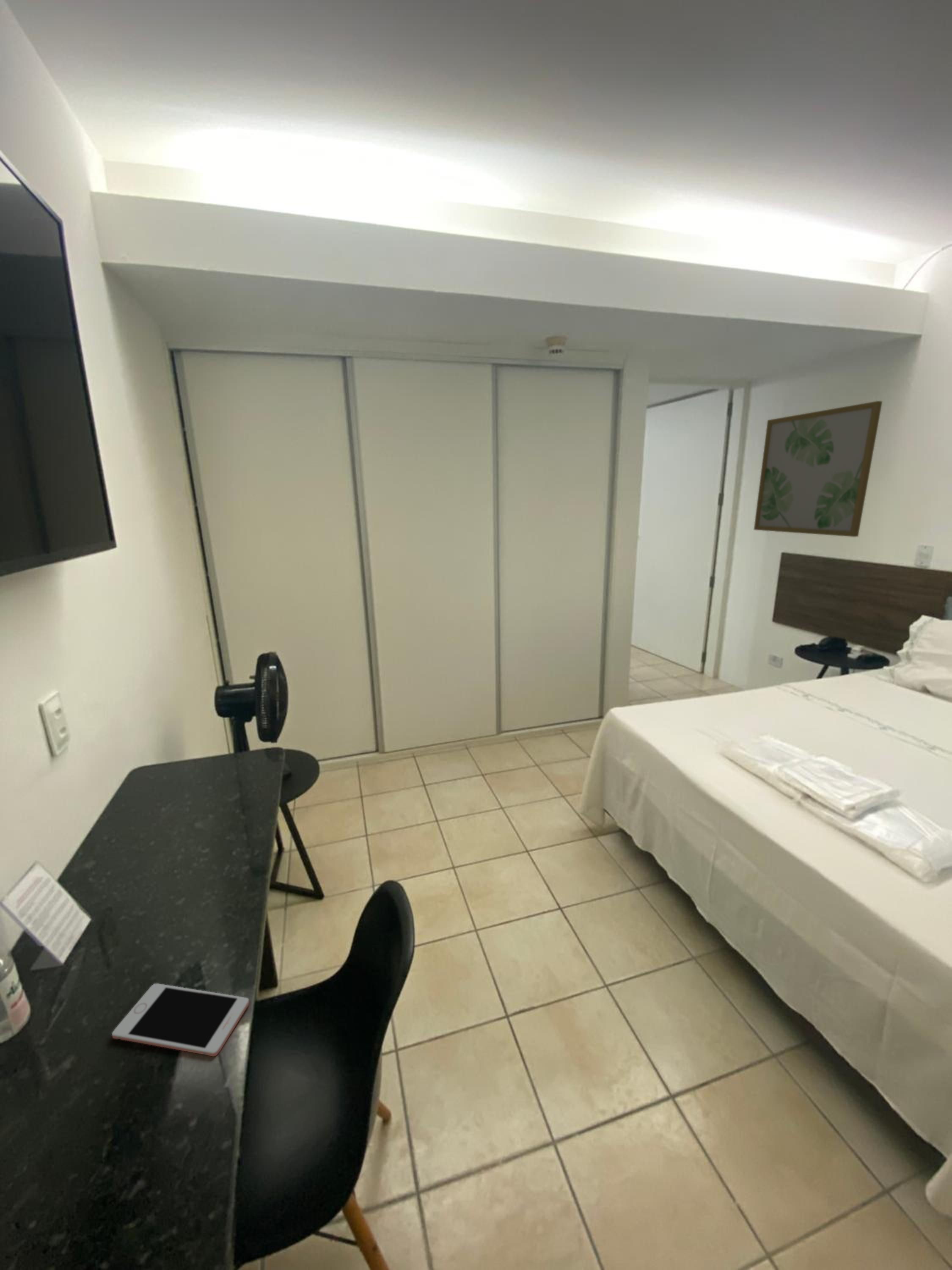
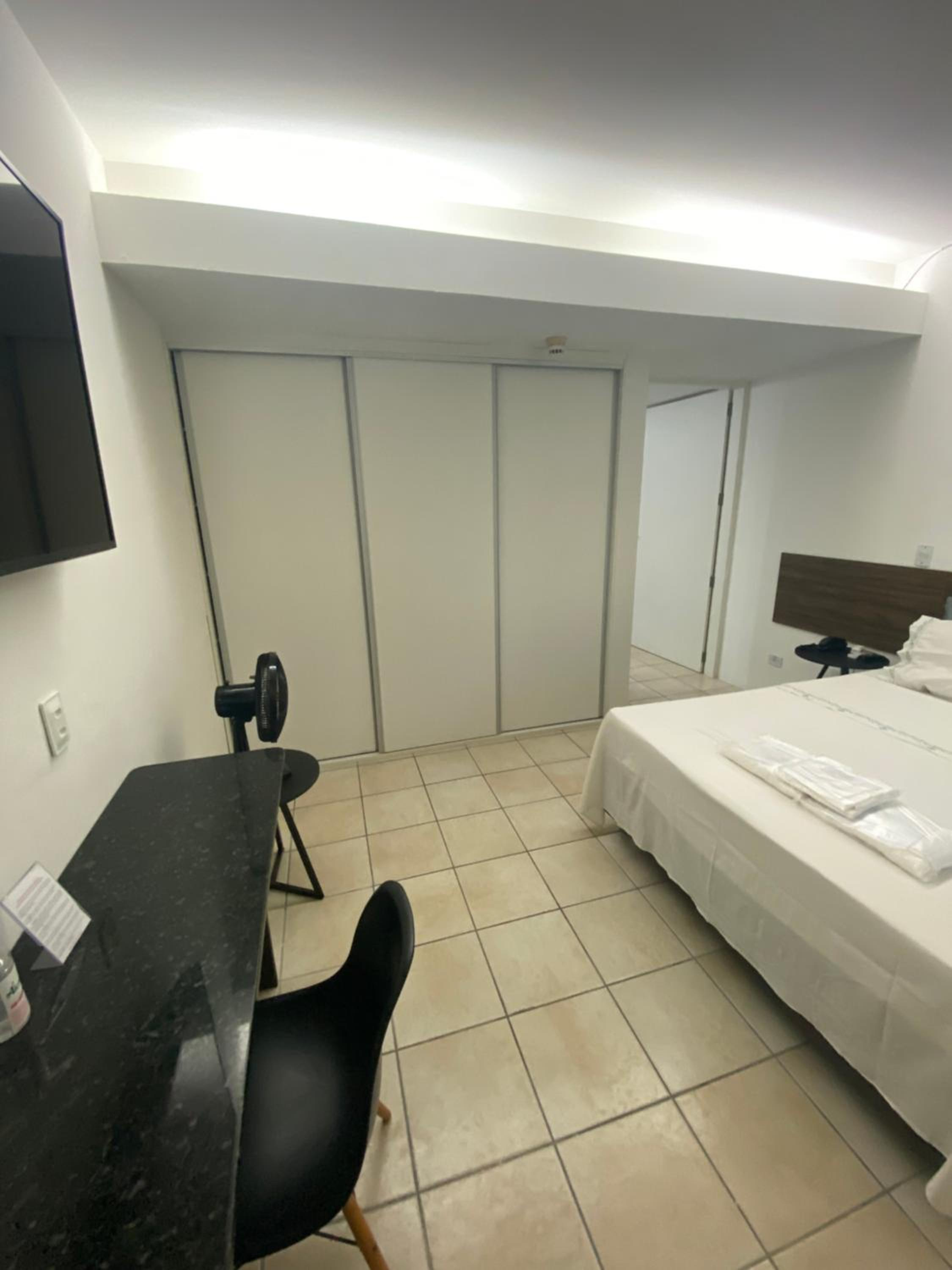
- wall art [754,400,883,537]
- cell phone [111,983,250,1057]
